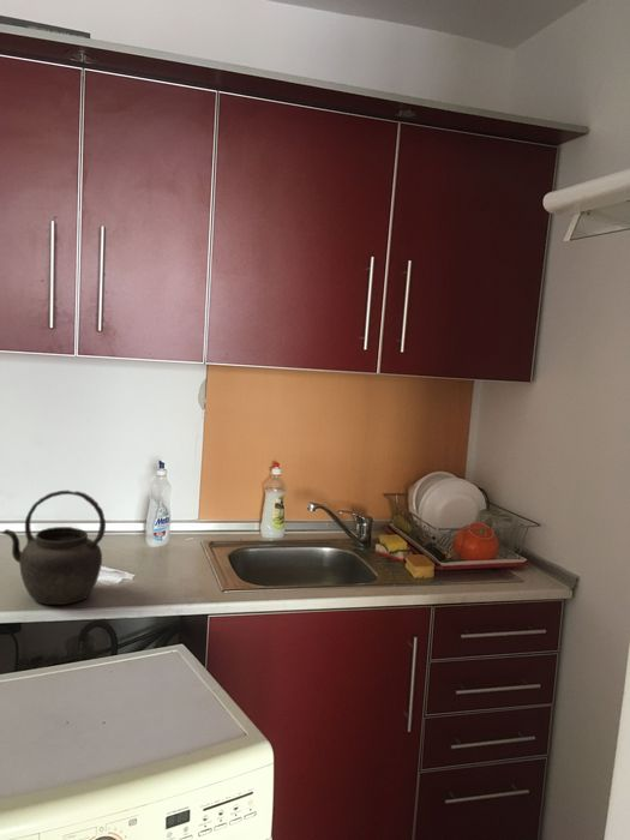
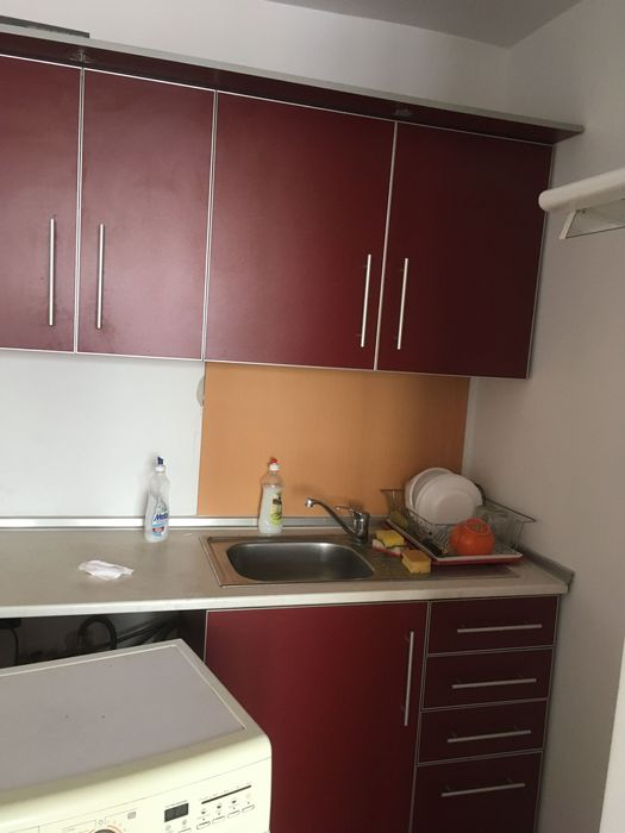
- kettle [1,490,107,606]
